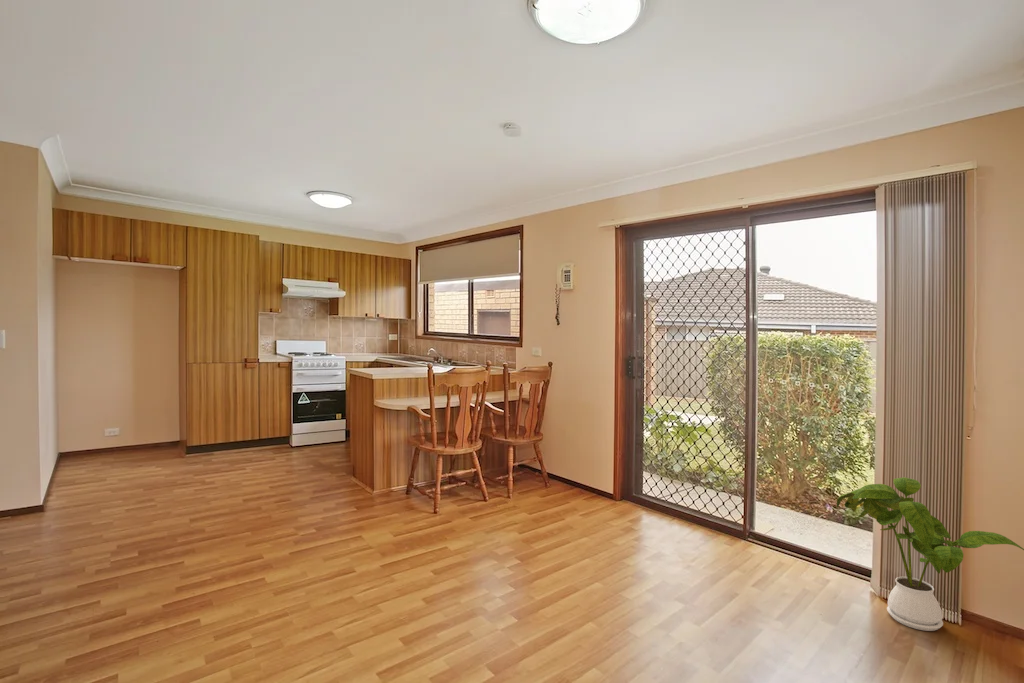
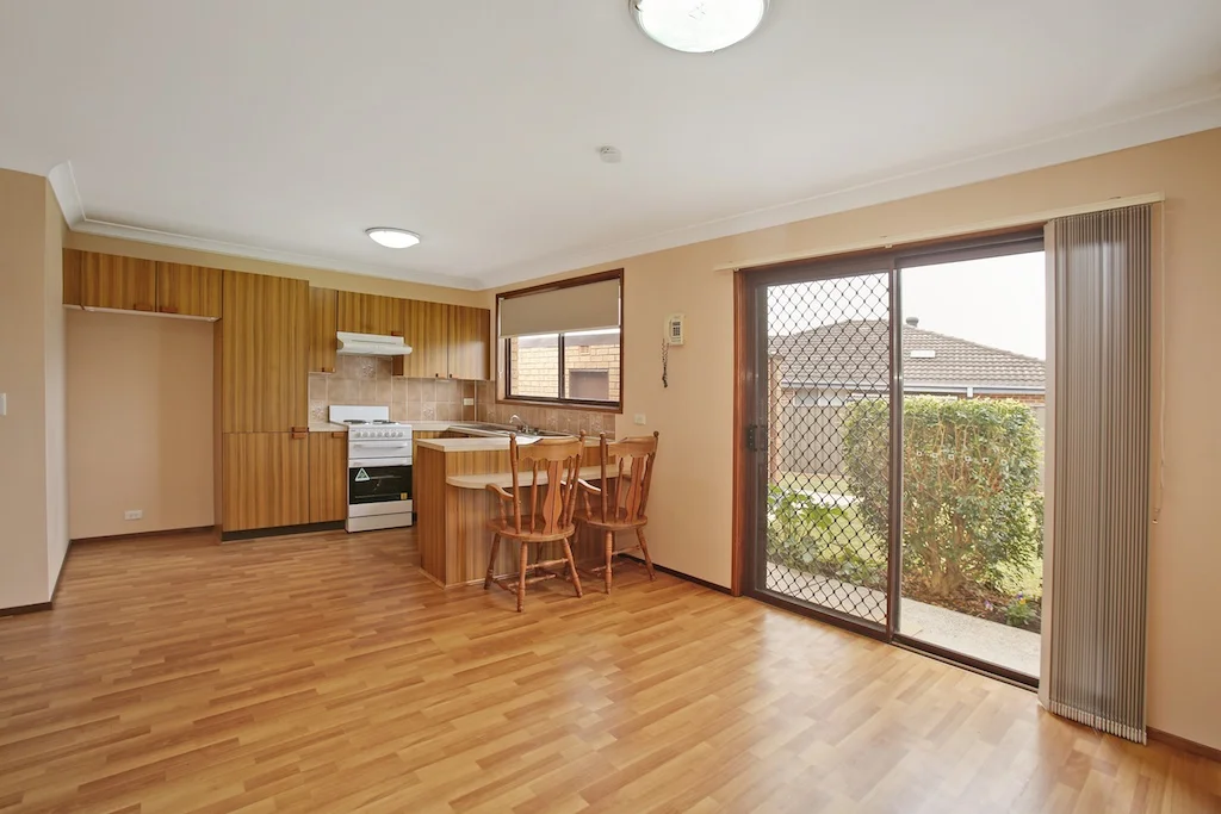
- house plant [836,476,1024,632]
